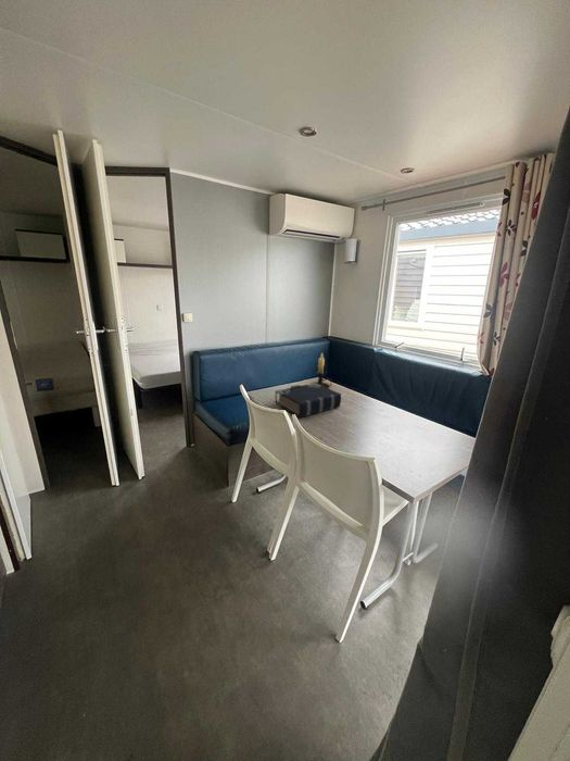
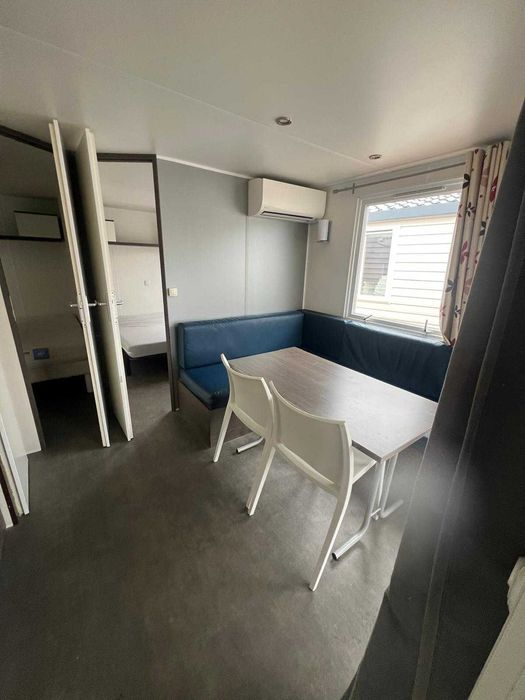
- candle holder [309,352,333,389]
- book [274,383,342,419]
